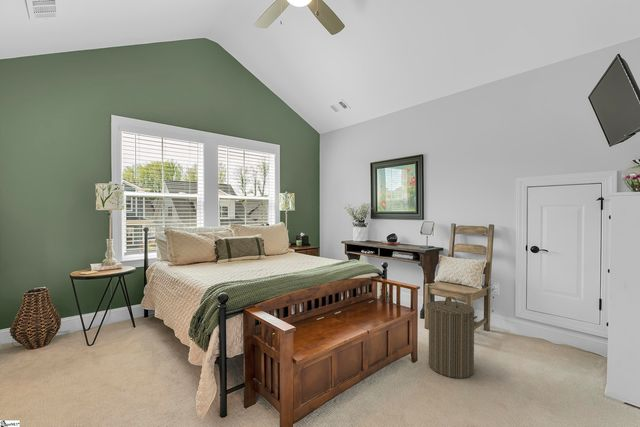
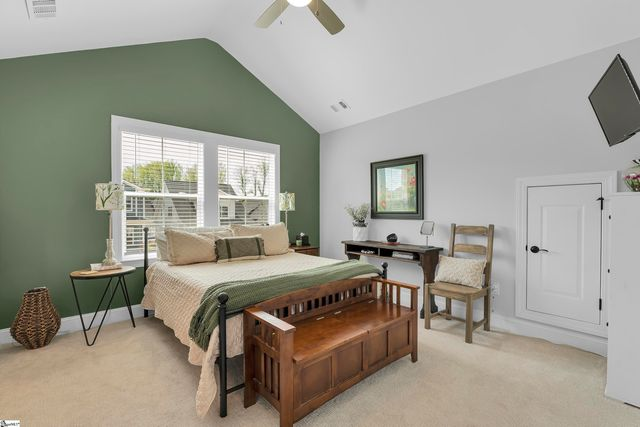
- laundry hamper [426,296,478,379]
